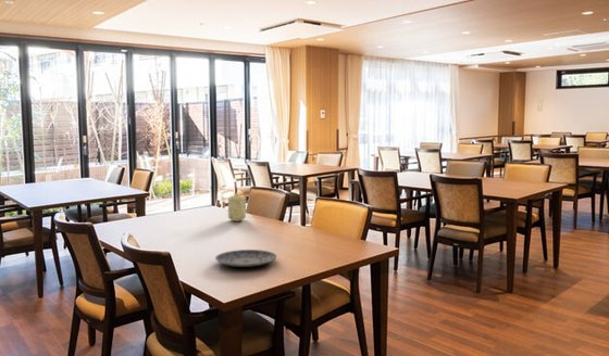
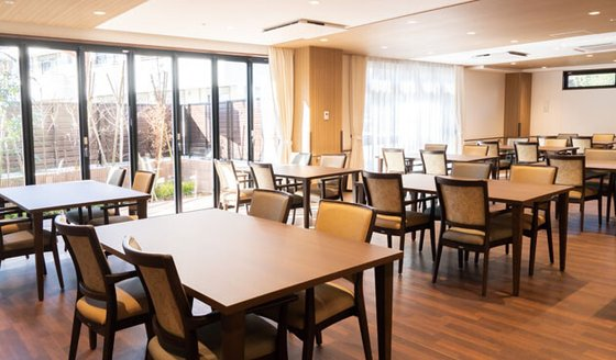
- mug [226,192,247,223]
- plate [214,249,277,268]
